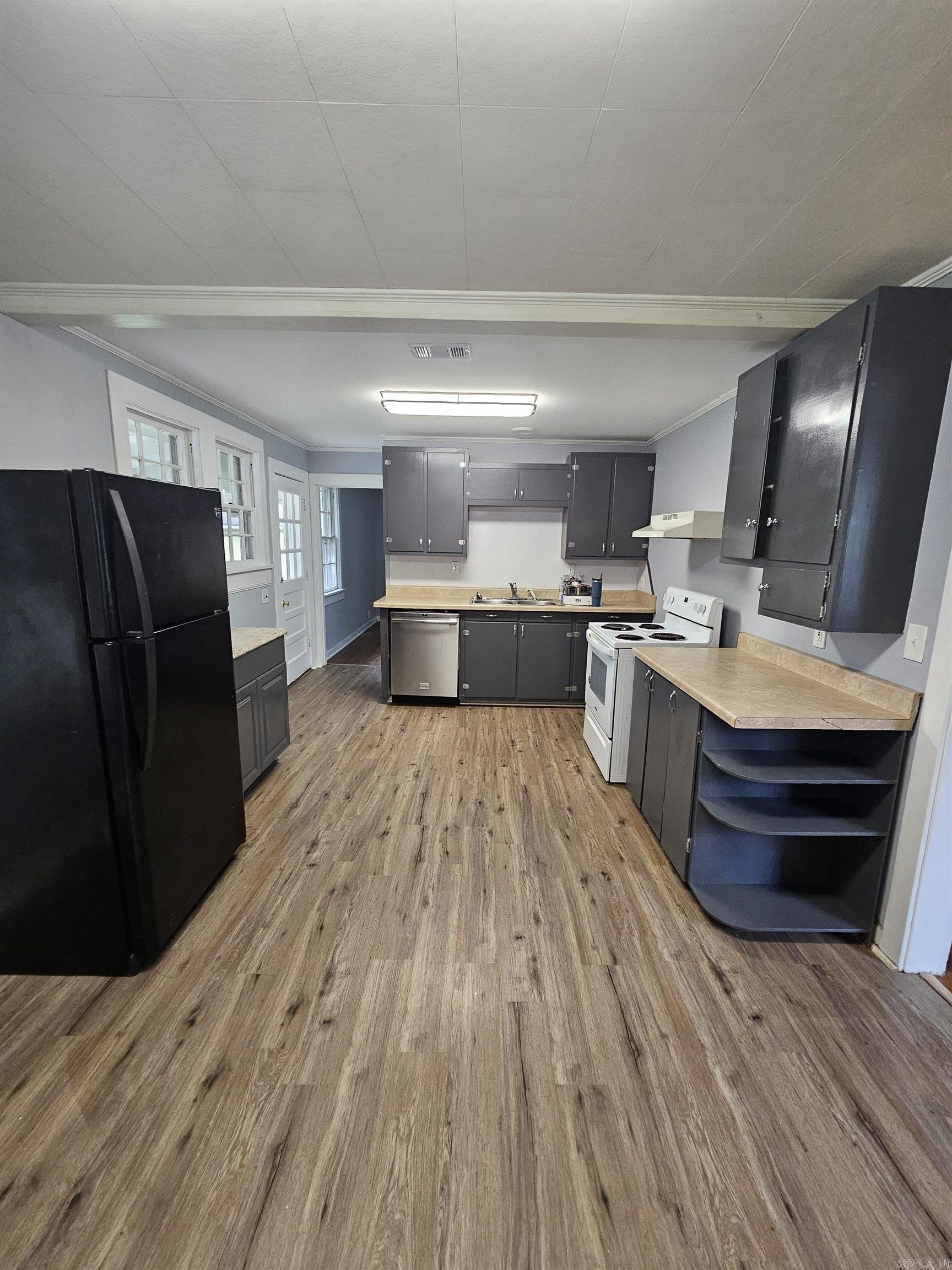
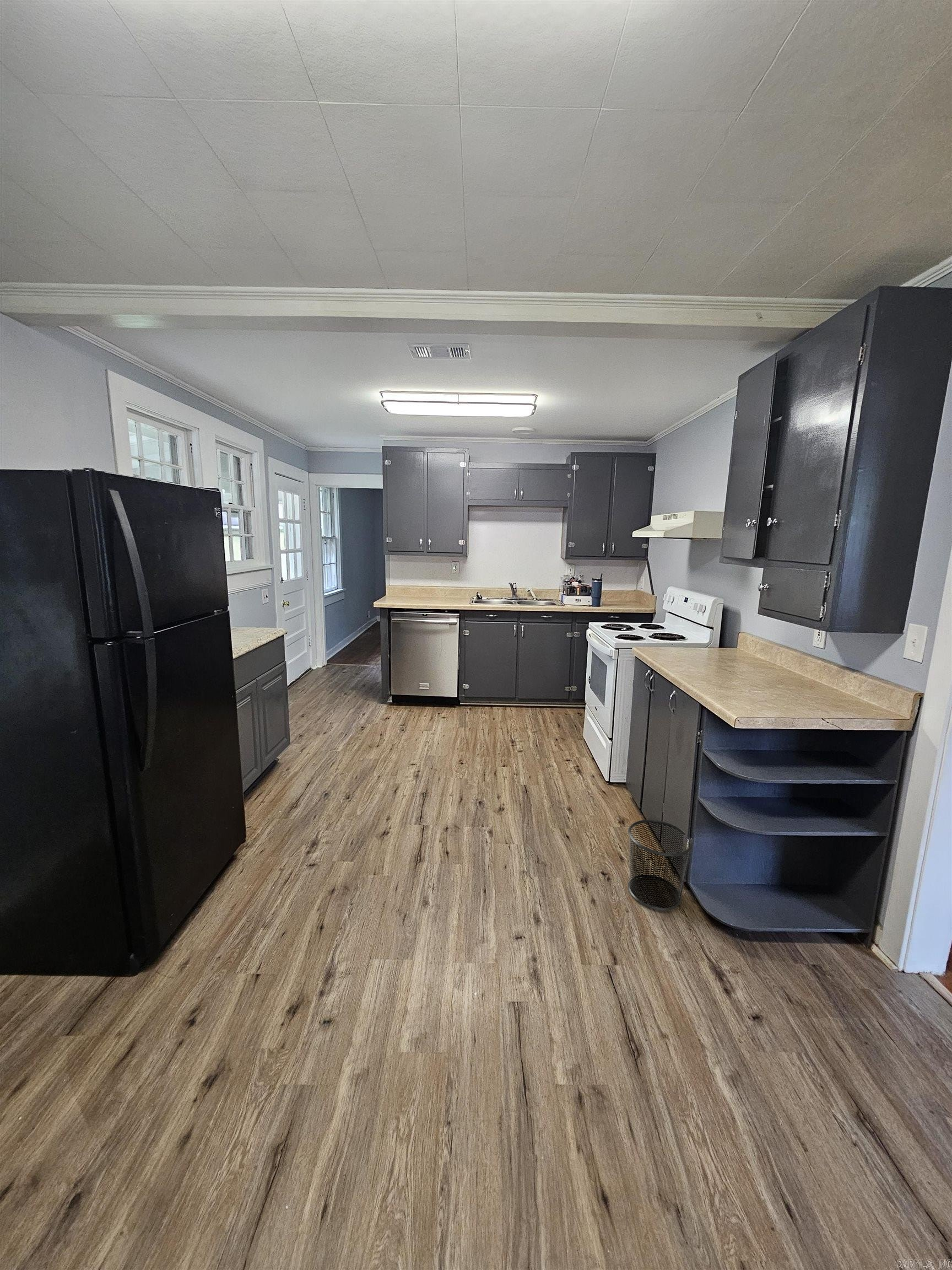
+ waste bin [628,819,693,911]
